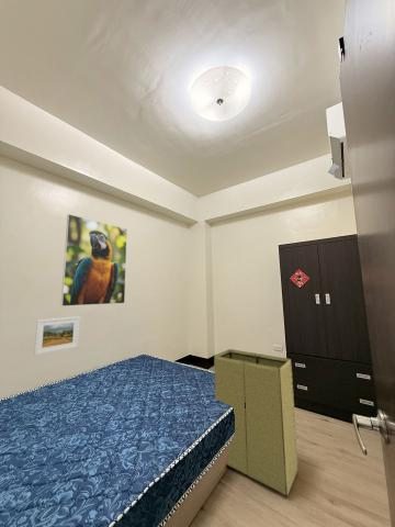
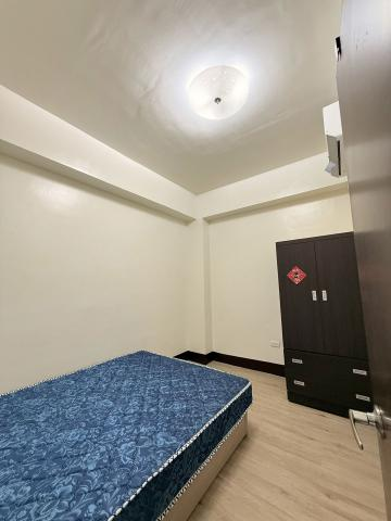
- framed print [60,213,128,307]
- laundry hamper [213,348,298,497]
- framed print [33,315,81,356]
